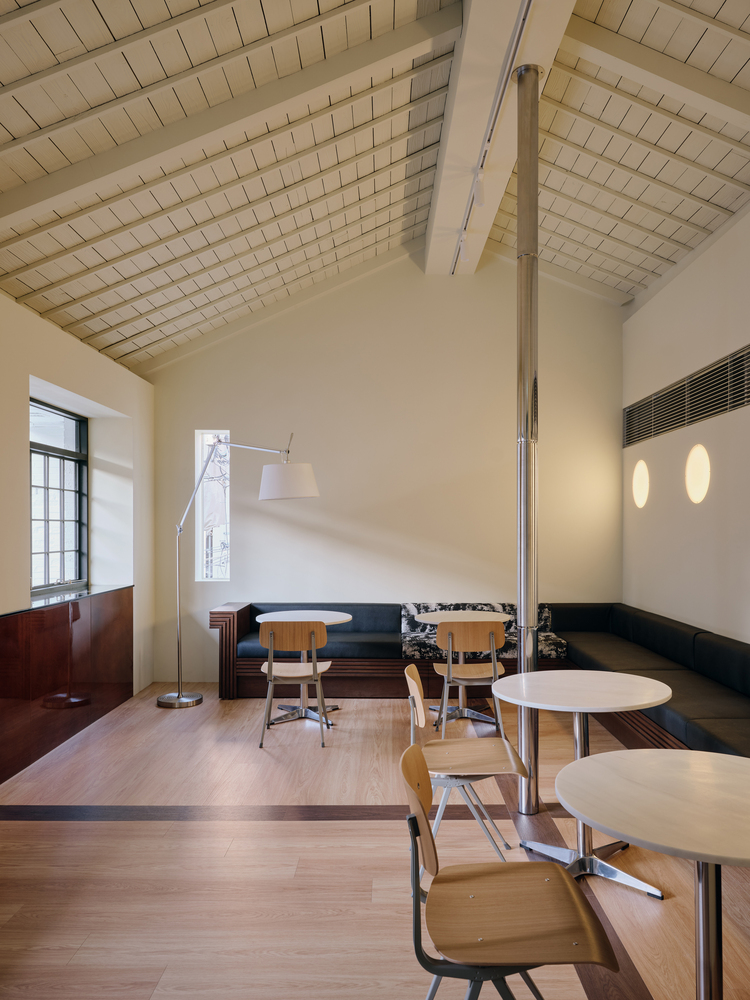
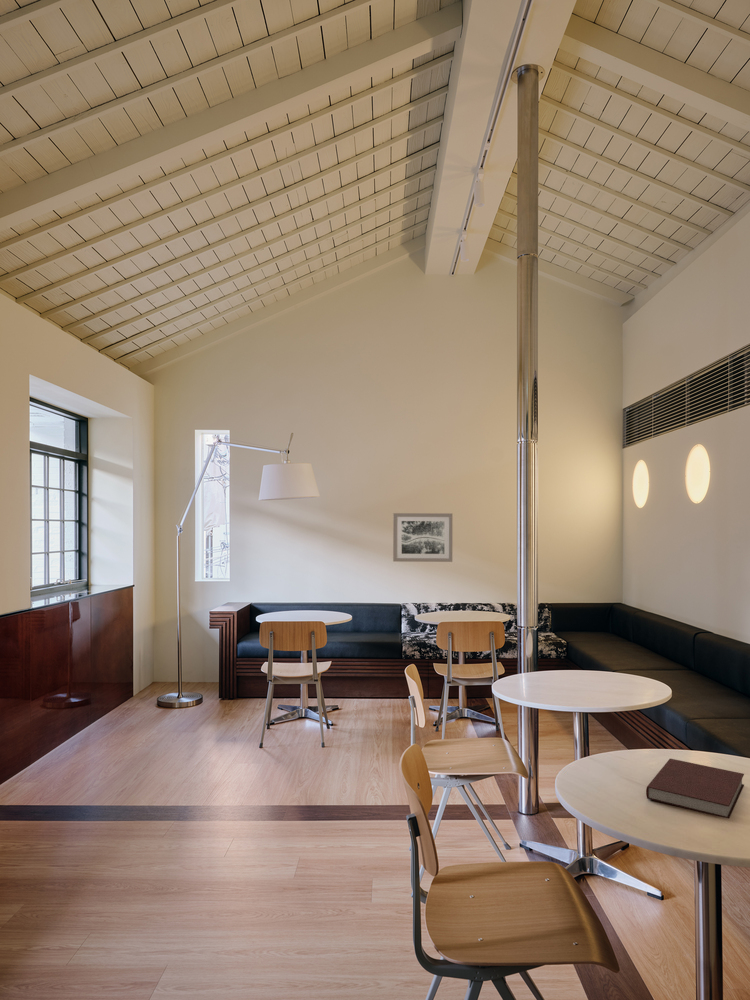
+ wall art [392,512,453,563]
+ notebook [645,758,745,820]
